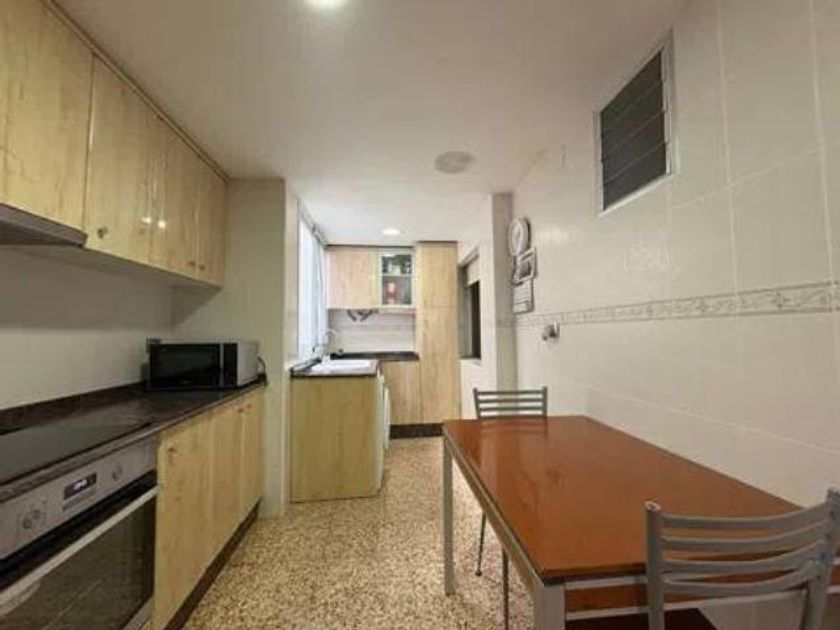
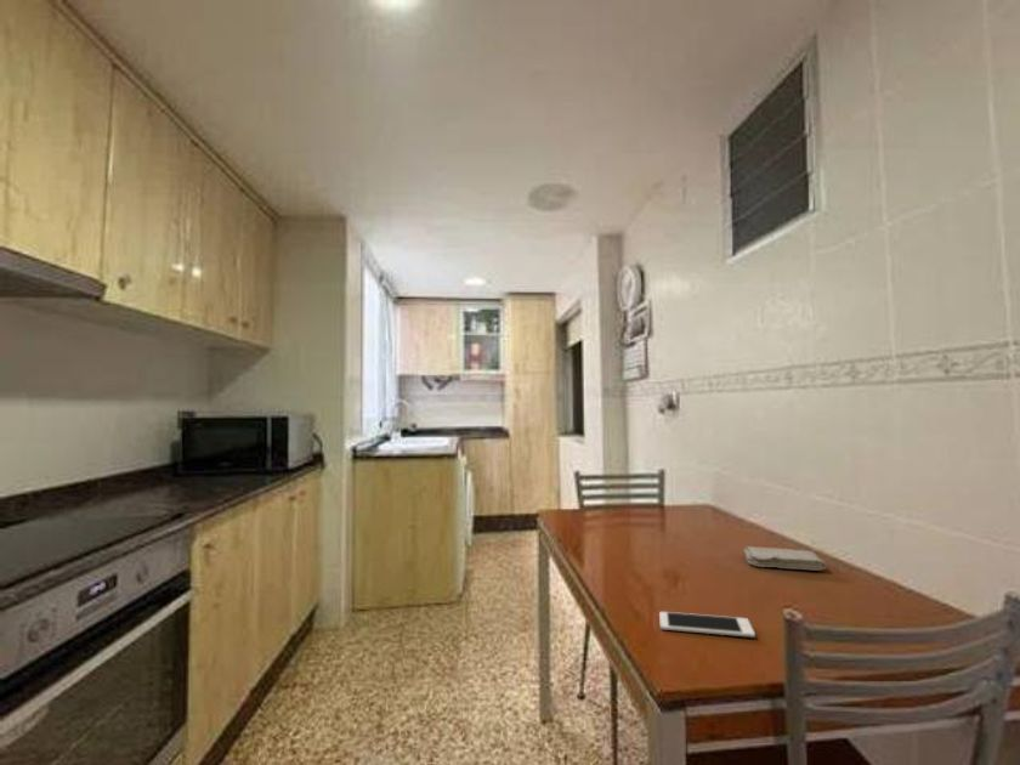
+ cell phone [658,611,756,639]
+ washcloth [742,545,828,572]
